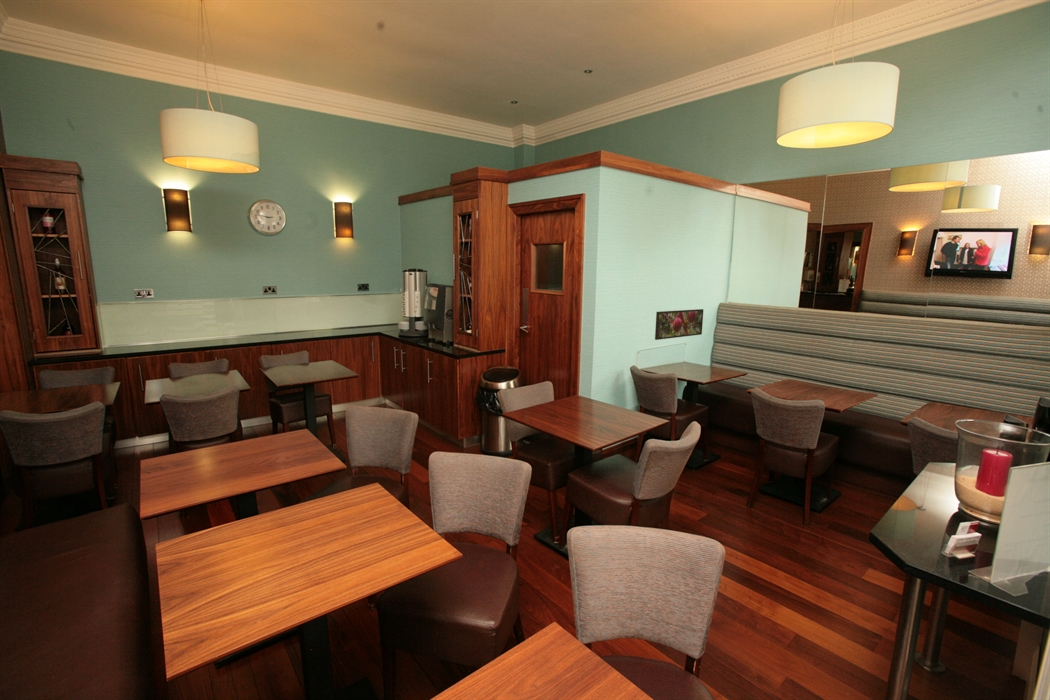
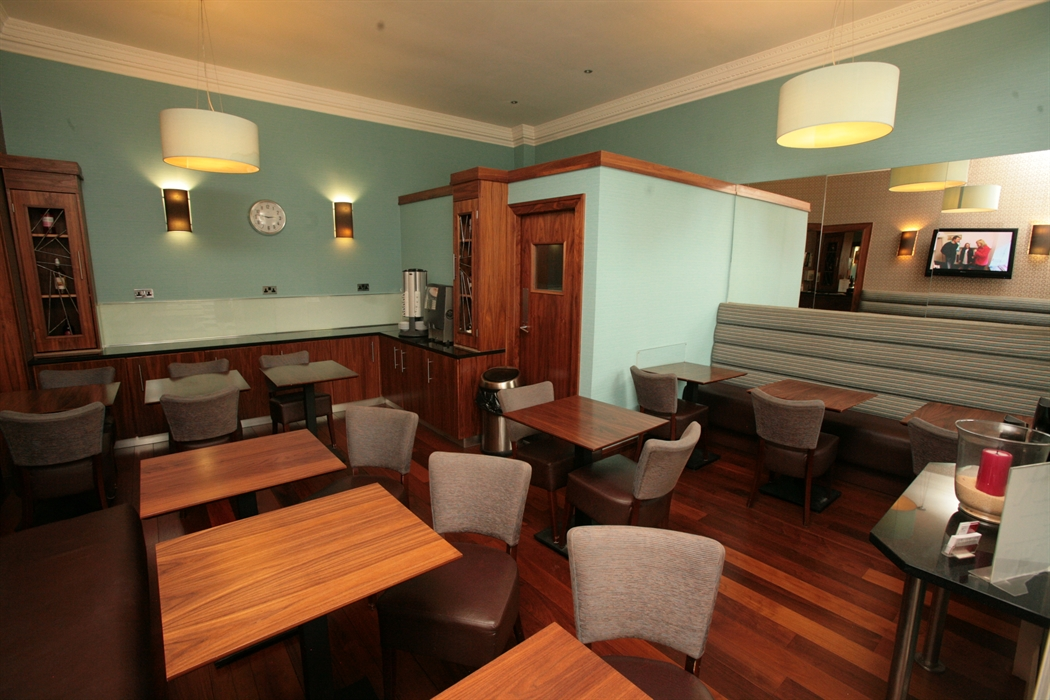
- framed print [654,308,704,341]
